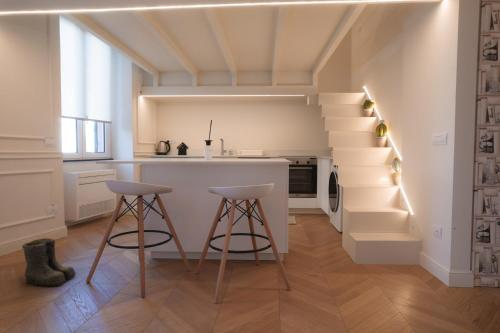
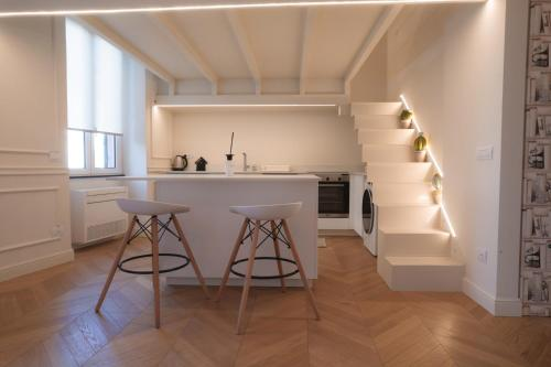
- boots [21,237,77,287]
